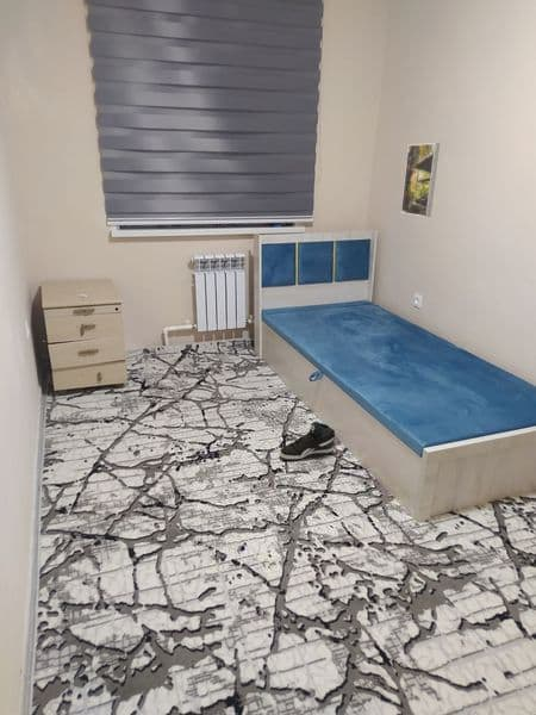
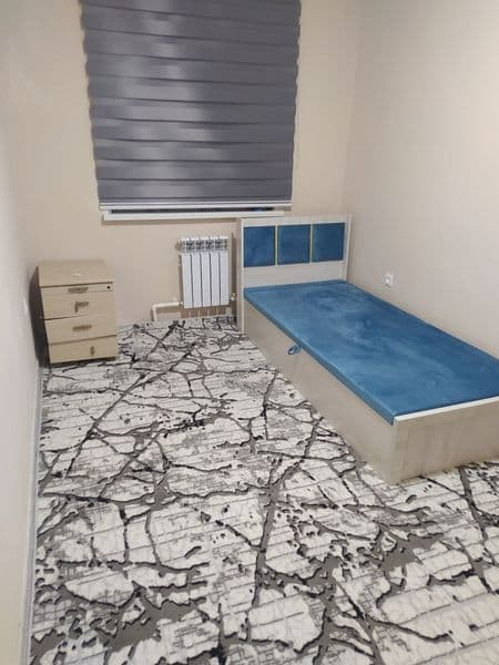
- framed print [400,142,441,218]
- sneaker [279,421,336,460]
